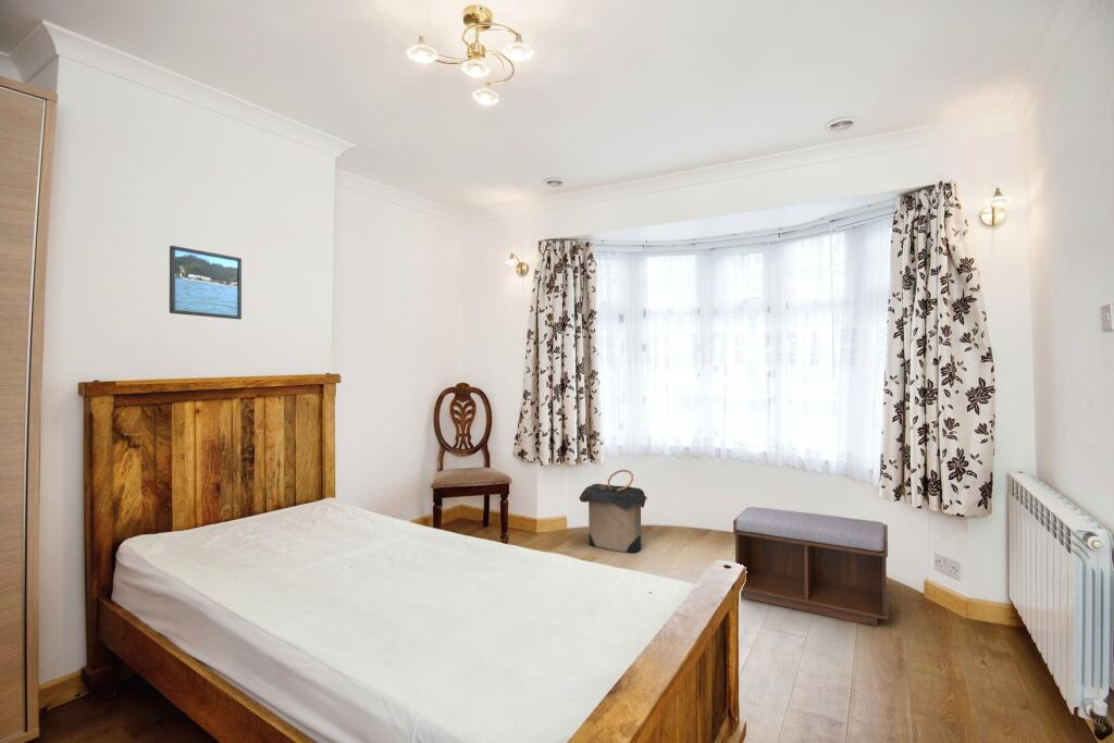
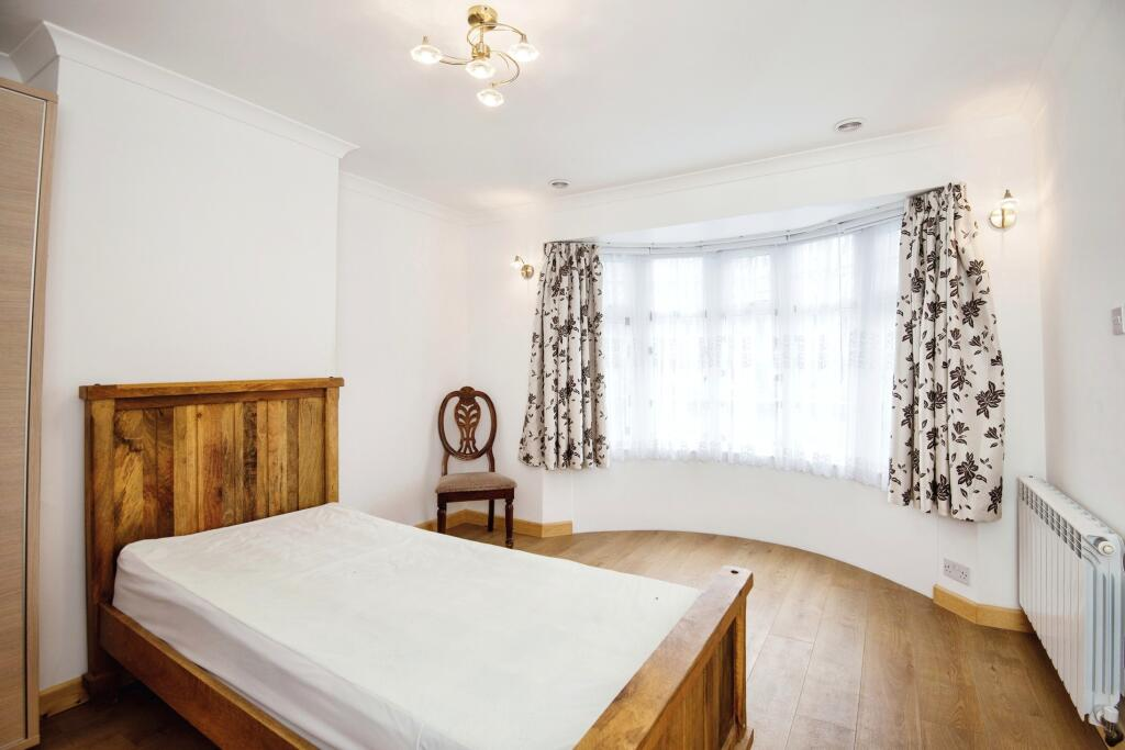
- laundry hamper [579,469,648,554]
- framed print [169,245,243,320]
- bench [732,506,890,628]
